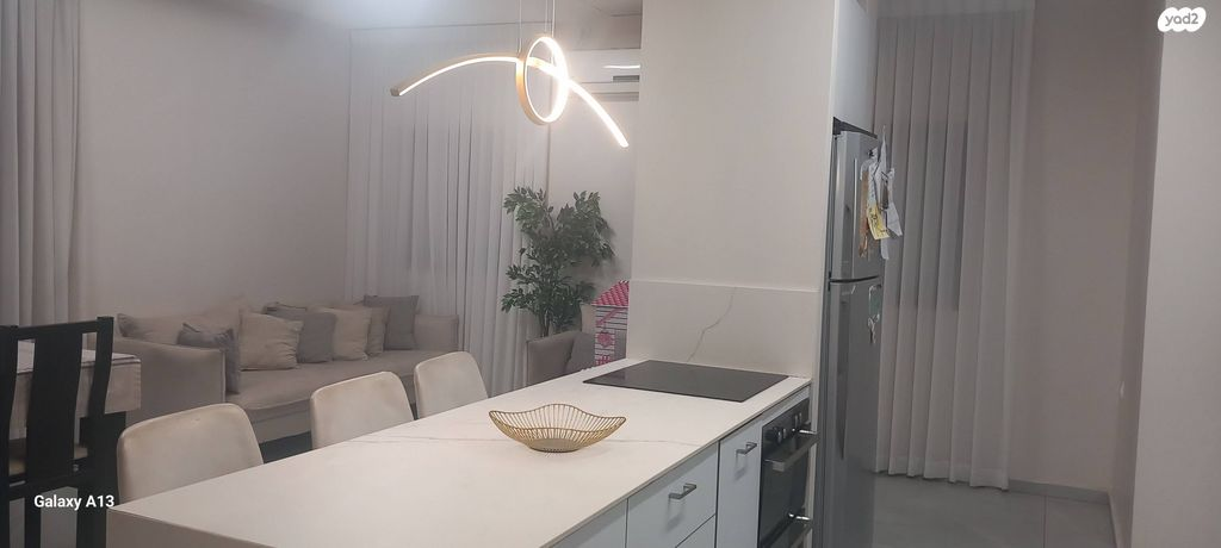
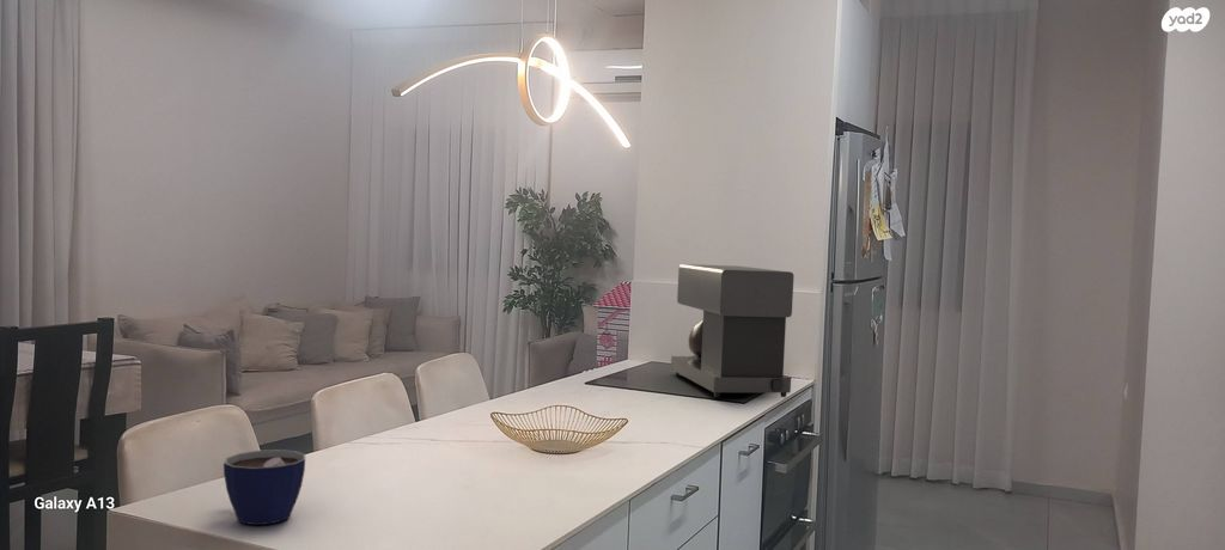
+ cup [223,448,306,526]
+ coffee maker [670,263,796,398]
